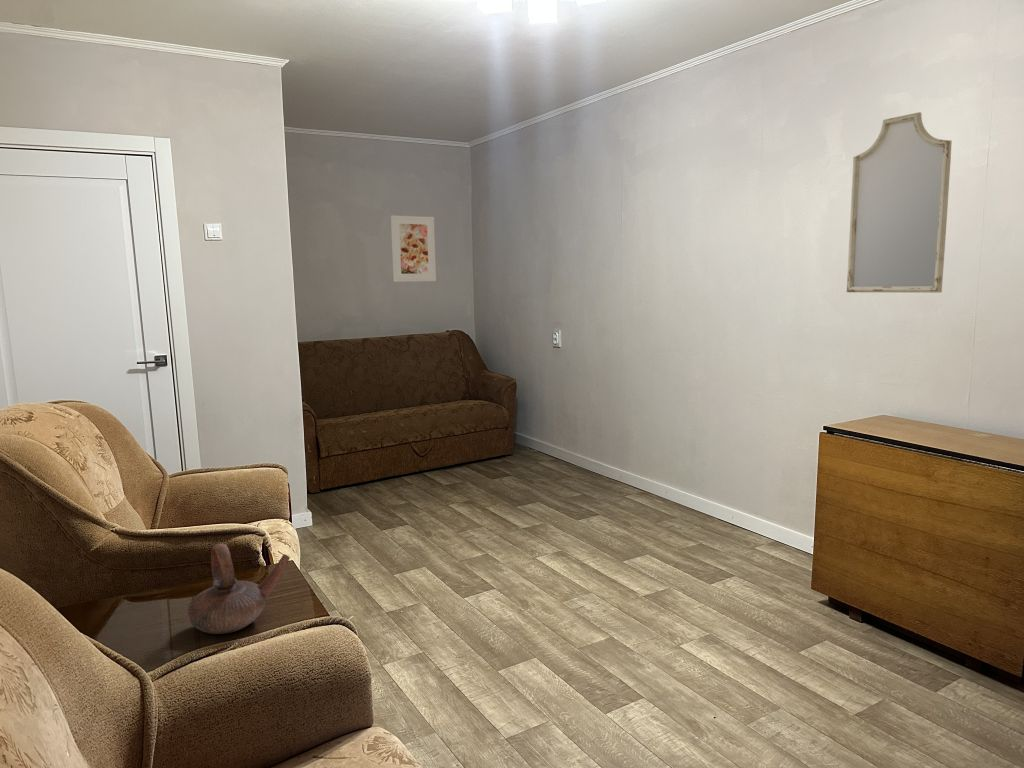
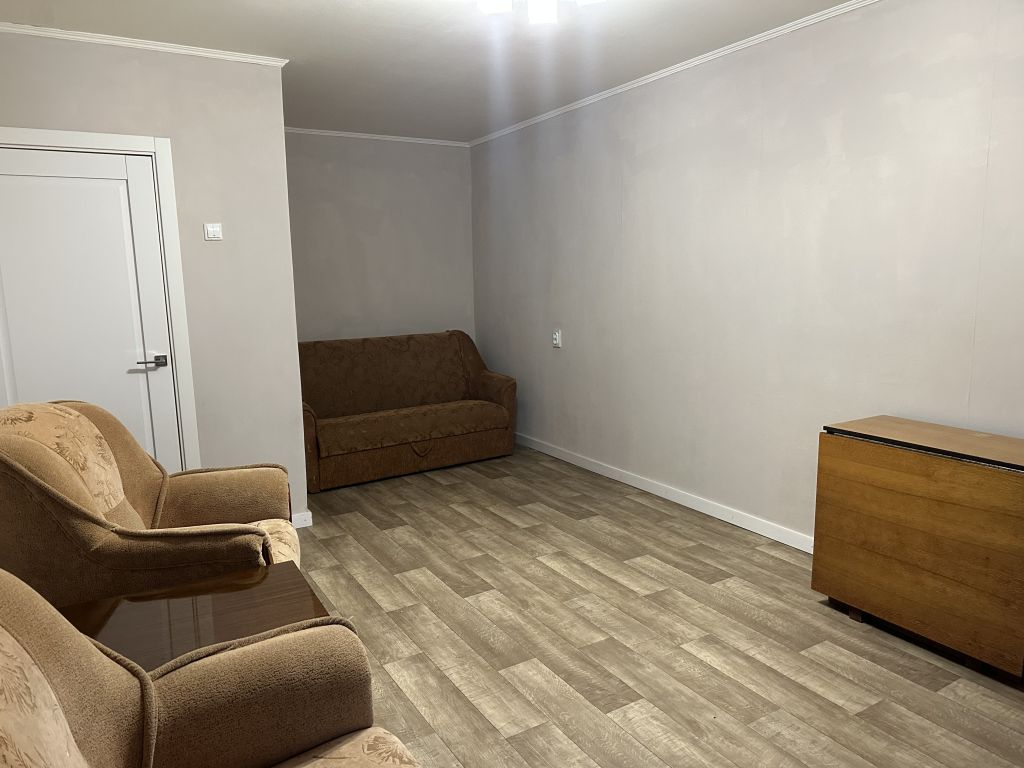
- home mirror [846,111,953,294]
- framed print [390,214,437,283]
- teapot [186,543,291,635]
